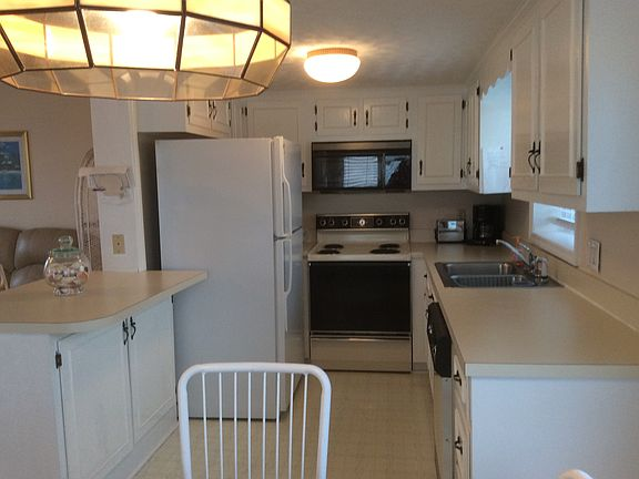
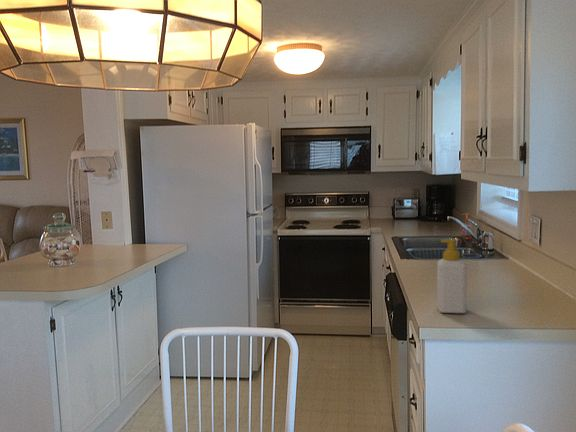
+ soap bottle [436,238,467,314]
